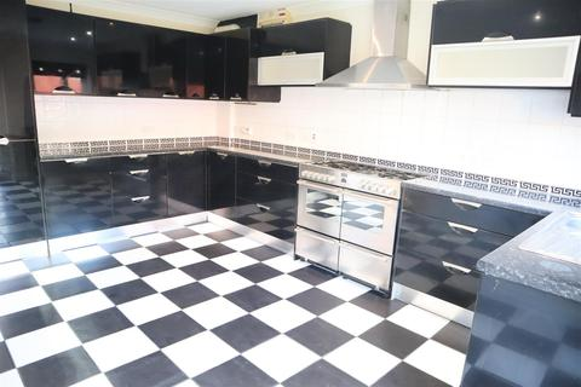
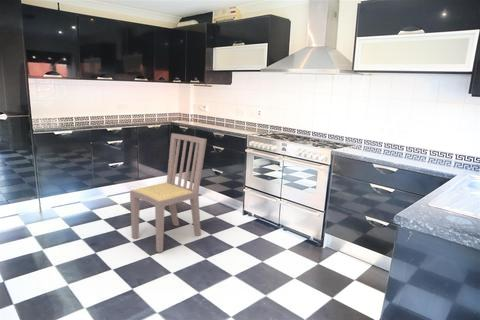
+ dining chair [129,132,208,254]
